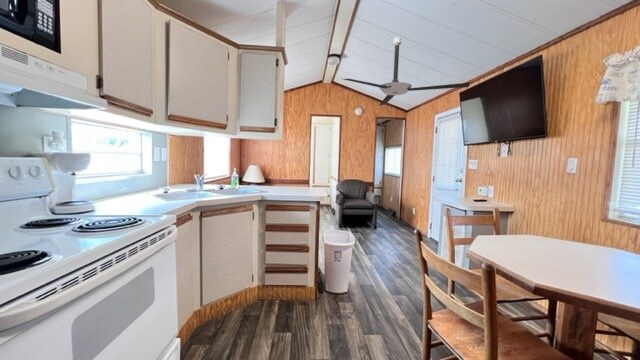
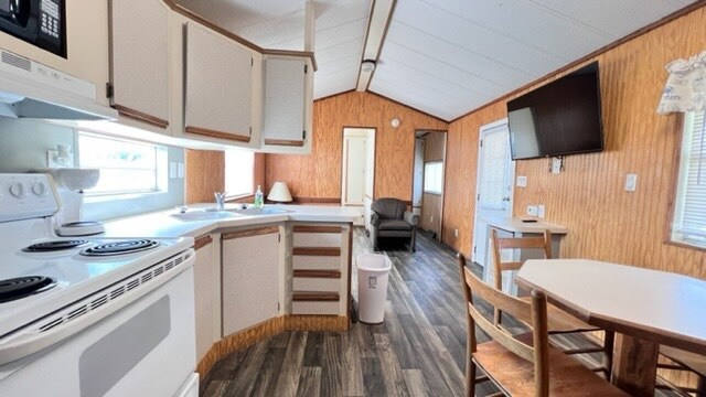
- ceiling fan [342,36,471,106]
